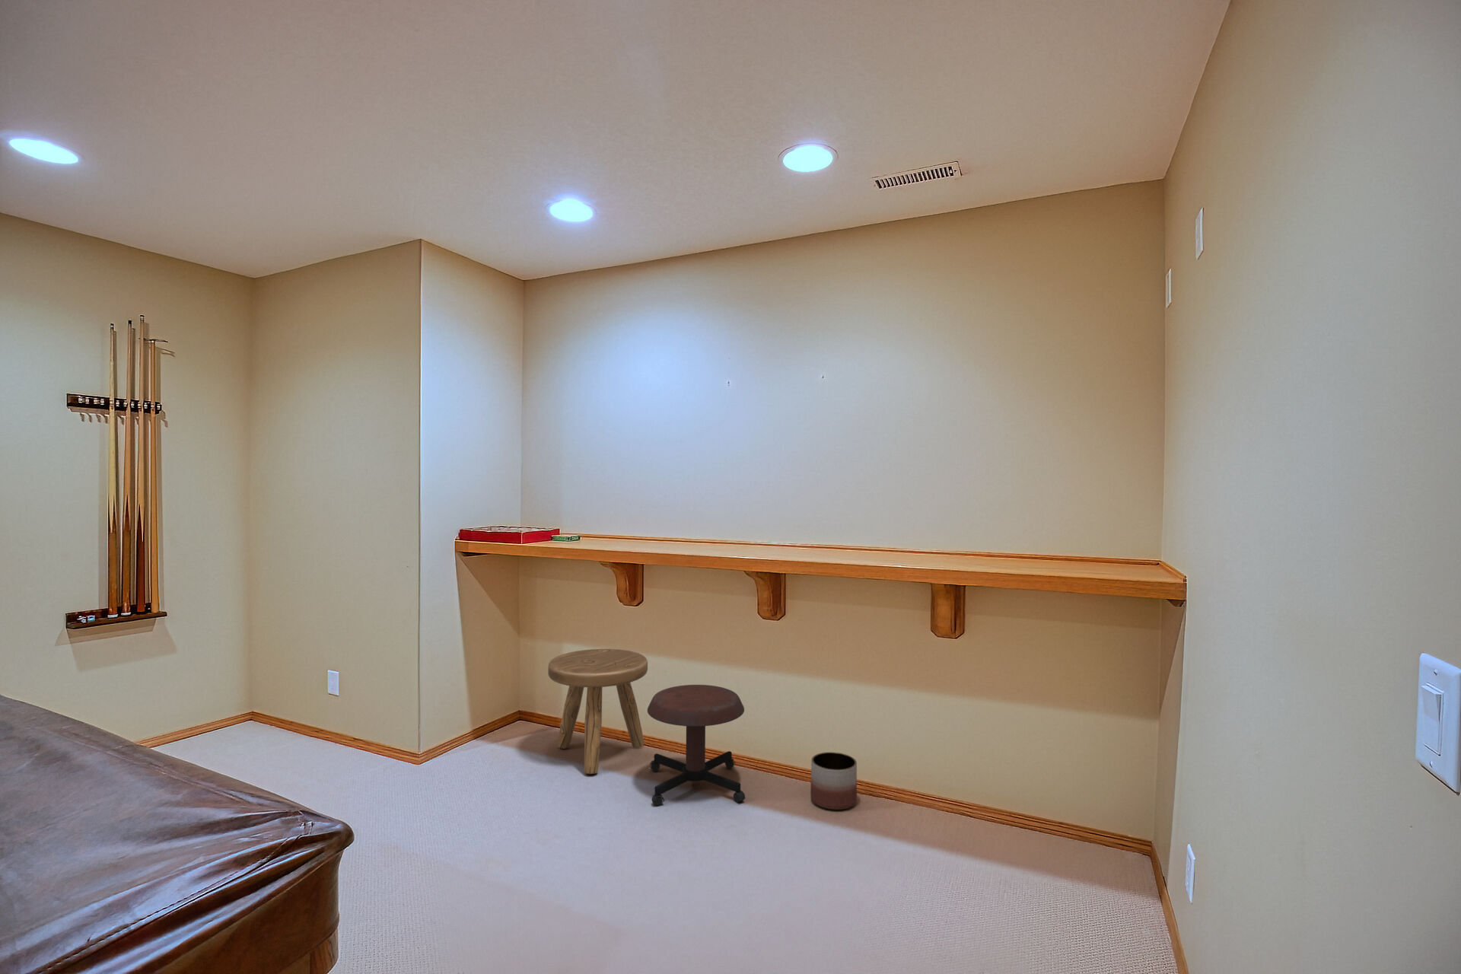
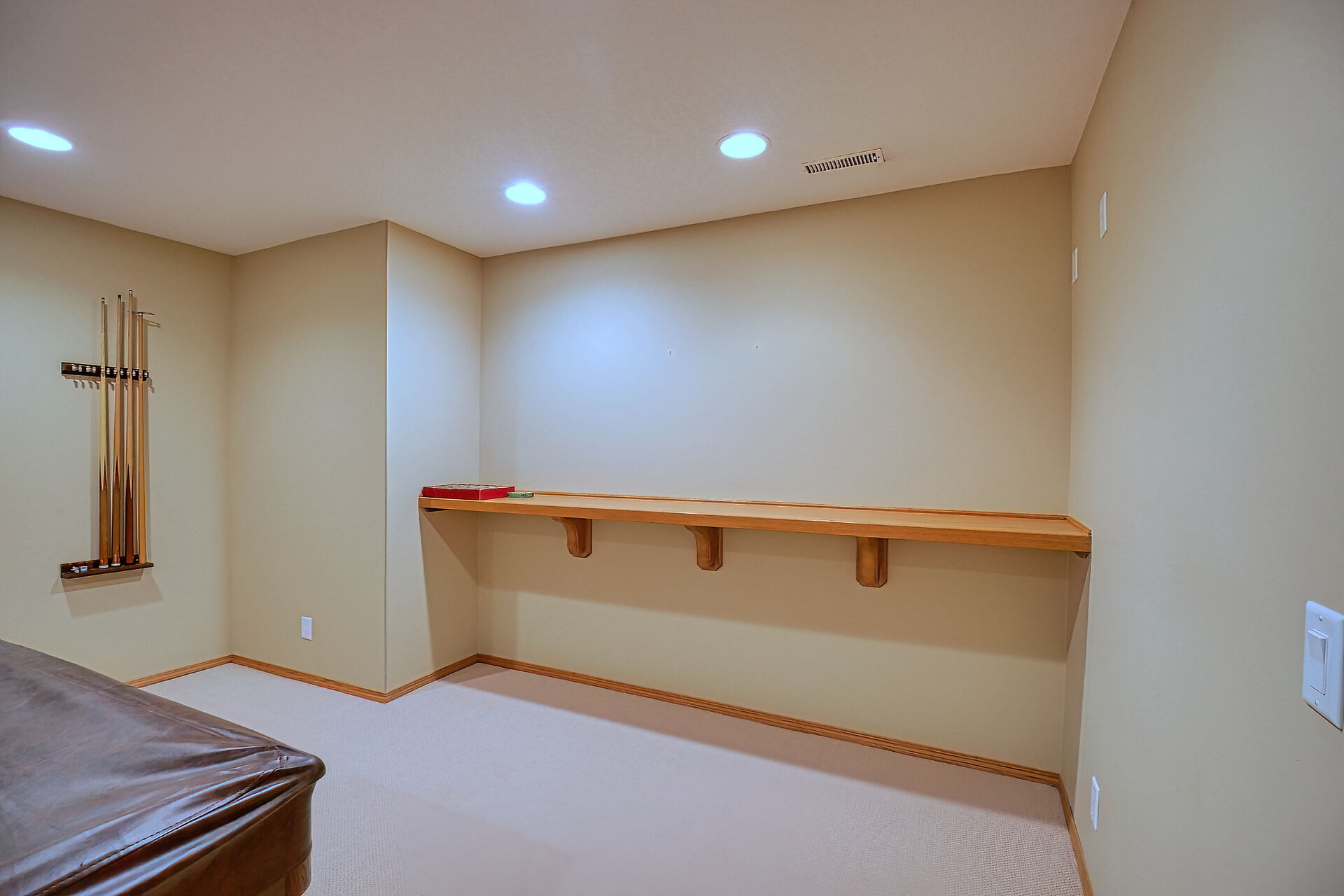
- planter [810,751,858,810]
- stool [647,684,746,807]
- stool [548,648,648,775]
